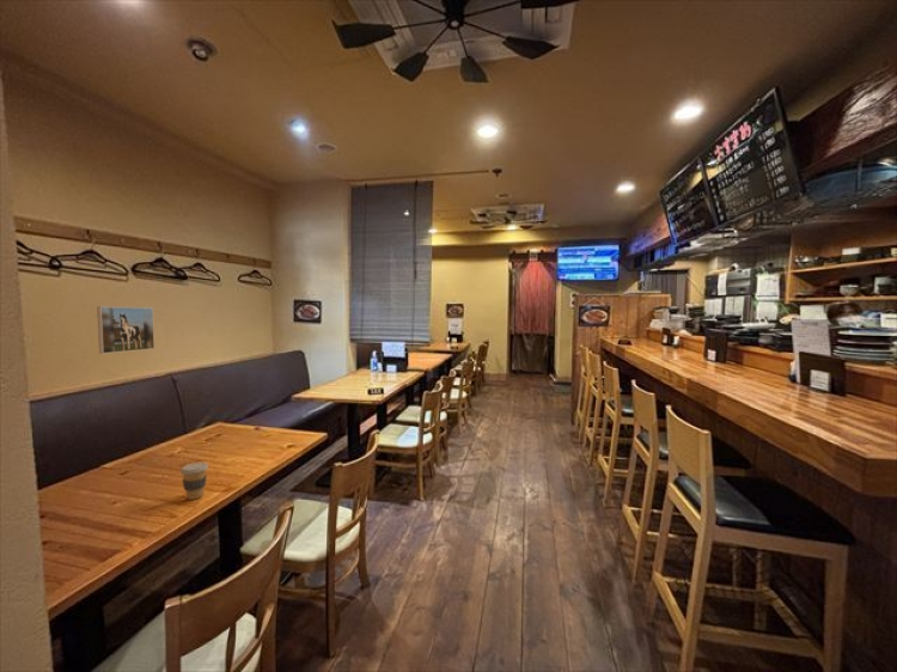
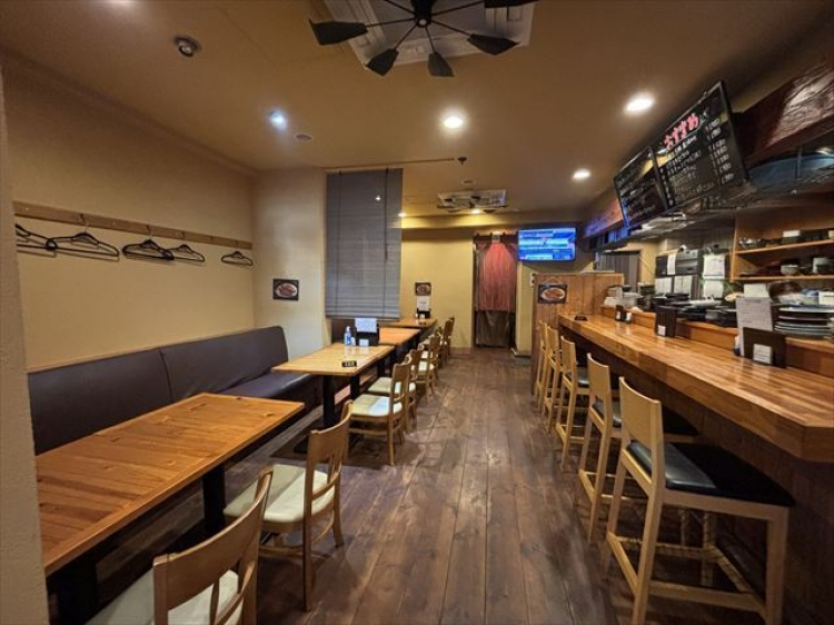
- coffee cup [179,462,209,501]
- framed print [96,306,155,355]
